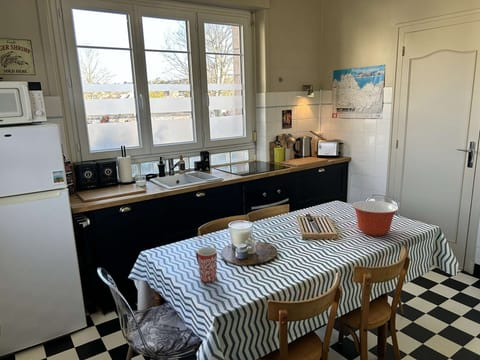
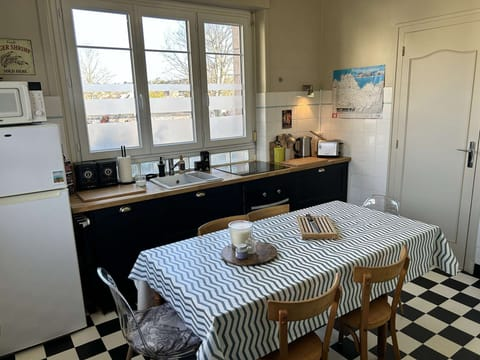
- mug [195,246,218,283]
- mixing bowl [351,200,399,237]
